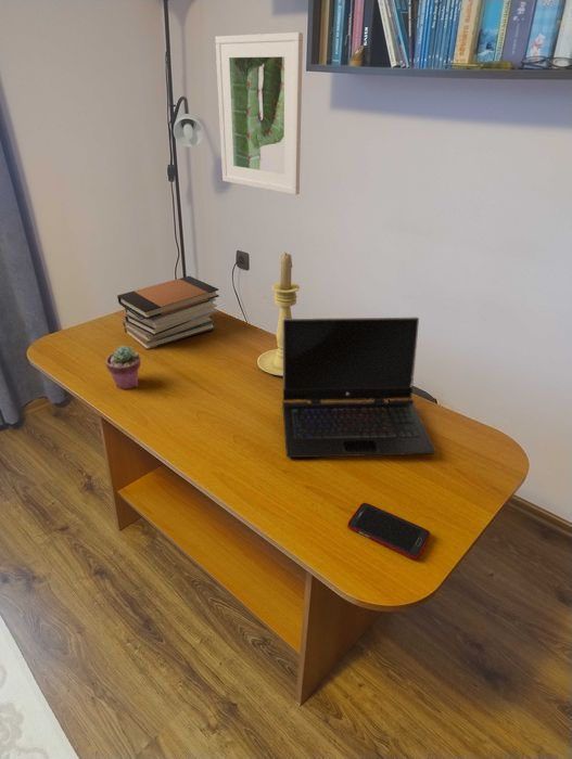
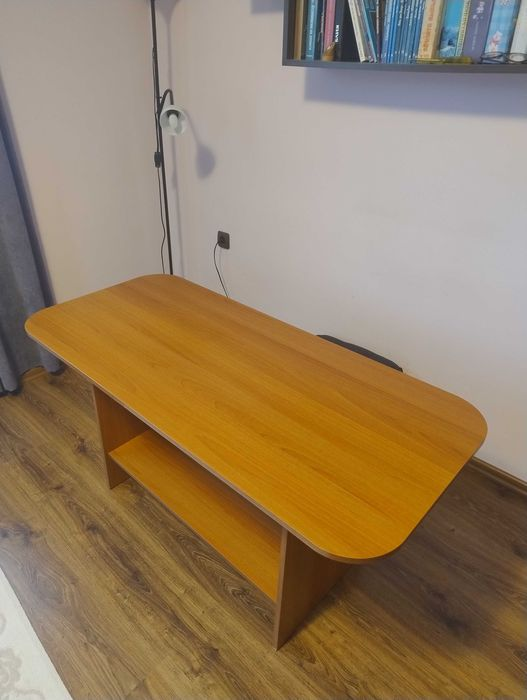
- potted succulent [104,345,142,390]
- laptop computer [281,316,437,459]
- cell phone [346,502,431,561]
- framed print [214,31,304,196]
- book stack [116,274,220,351]
- candle holder [256,252,301,377]
